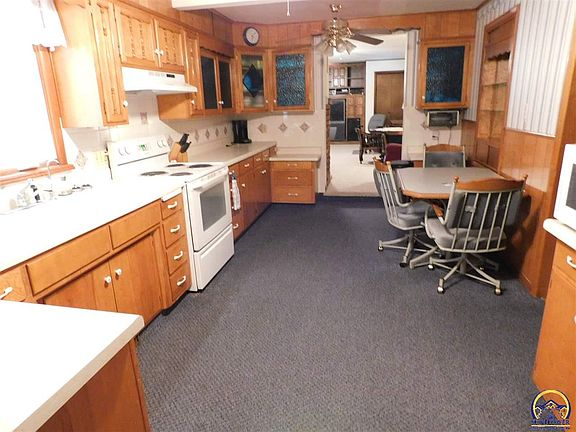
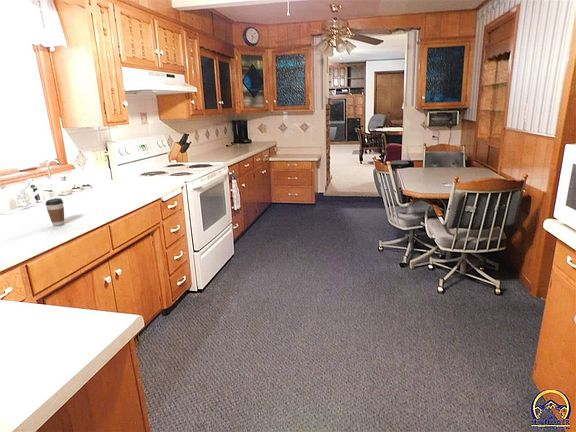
+ coffee cup [44,197,65,227]
